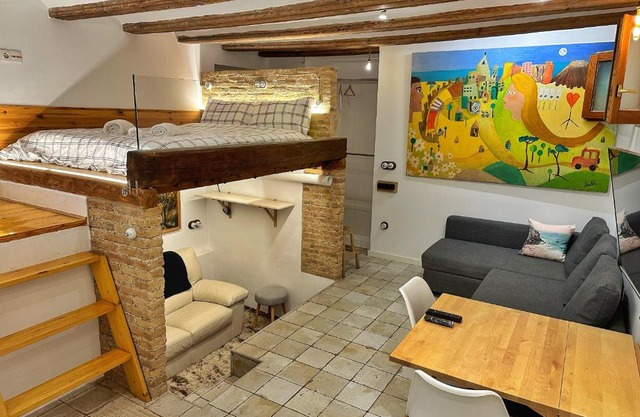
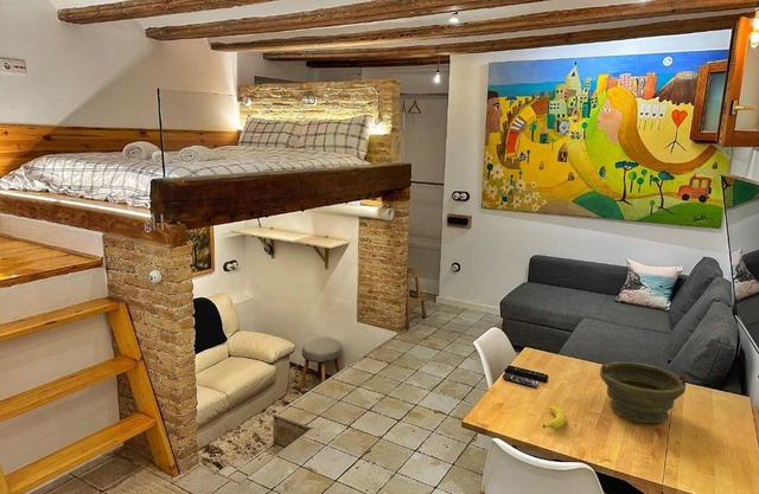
+ banana [542,405,567,430]
+ bowl [599,360,687,424]
